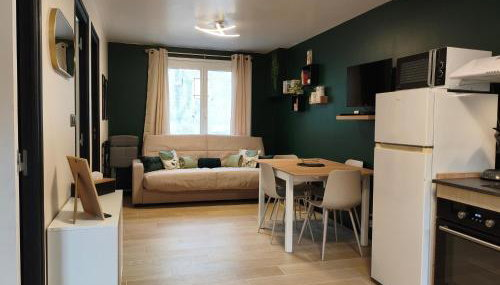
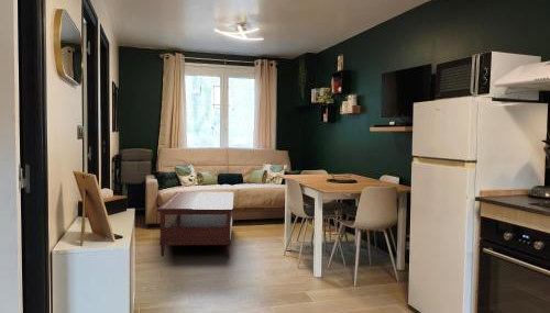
+ coffee table [156,191,235,257]
